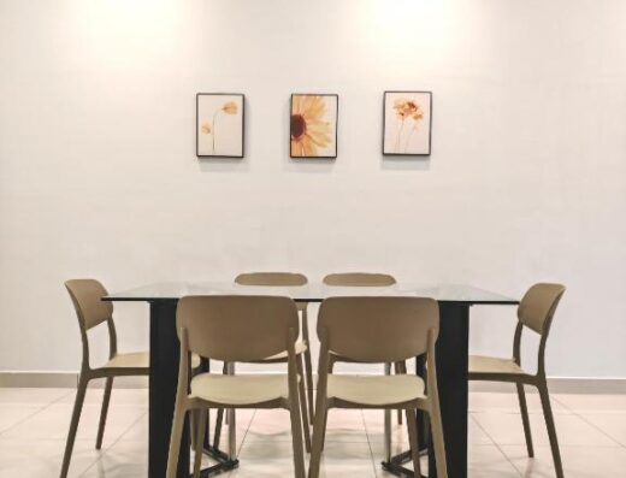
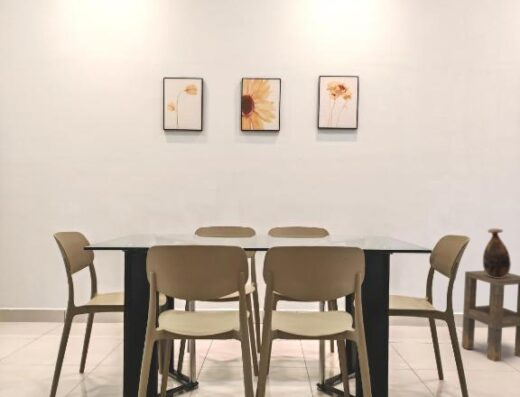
+ vase [482,228,512,278]
+ side table [461,270,520,362]
